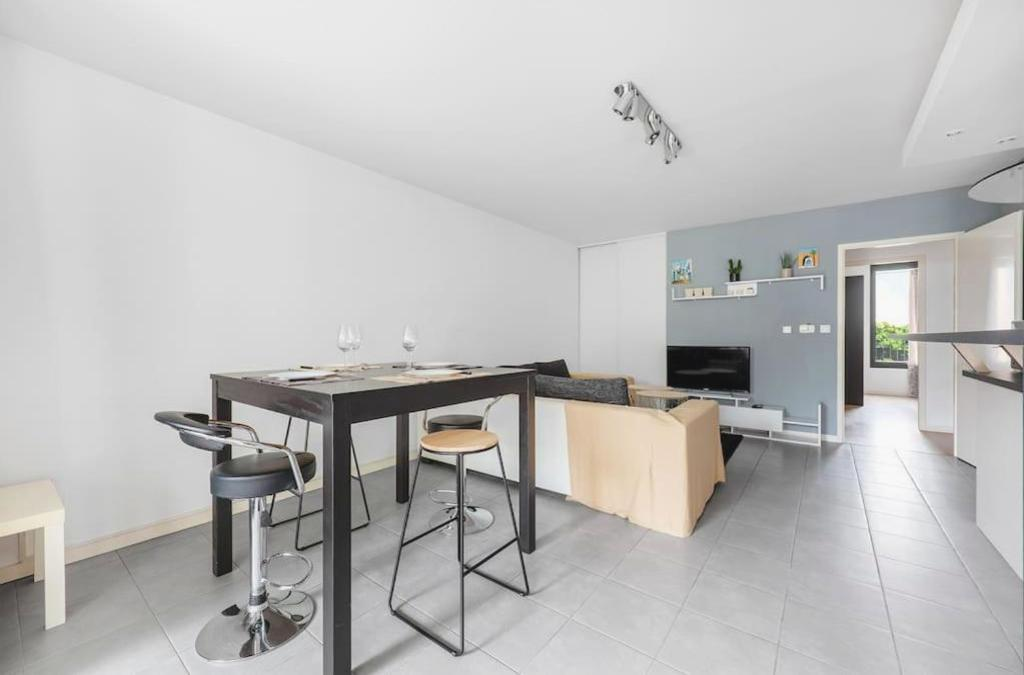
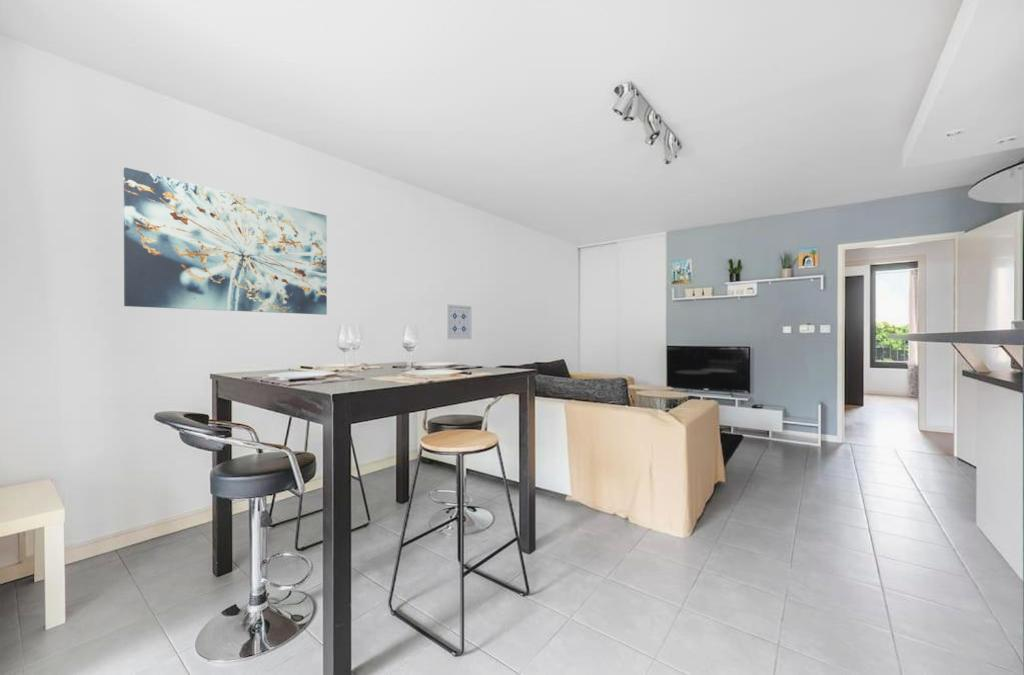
+ wall art [123,166,328,316]
+ wall art [444,303,473,340]
